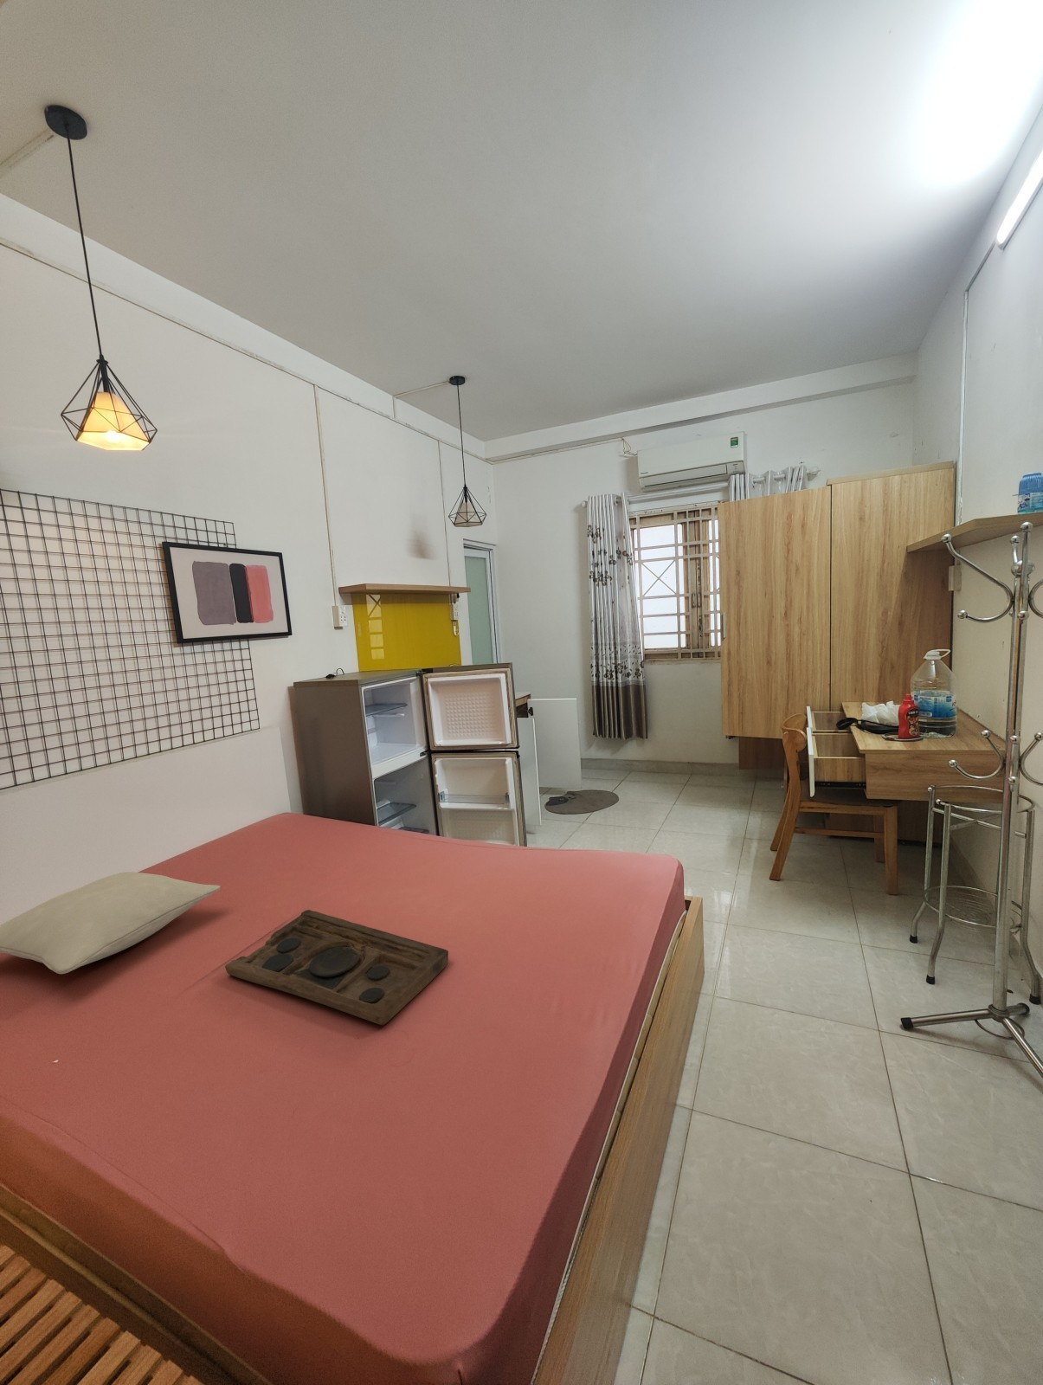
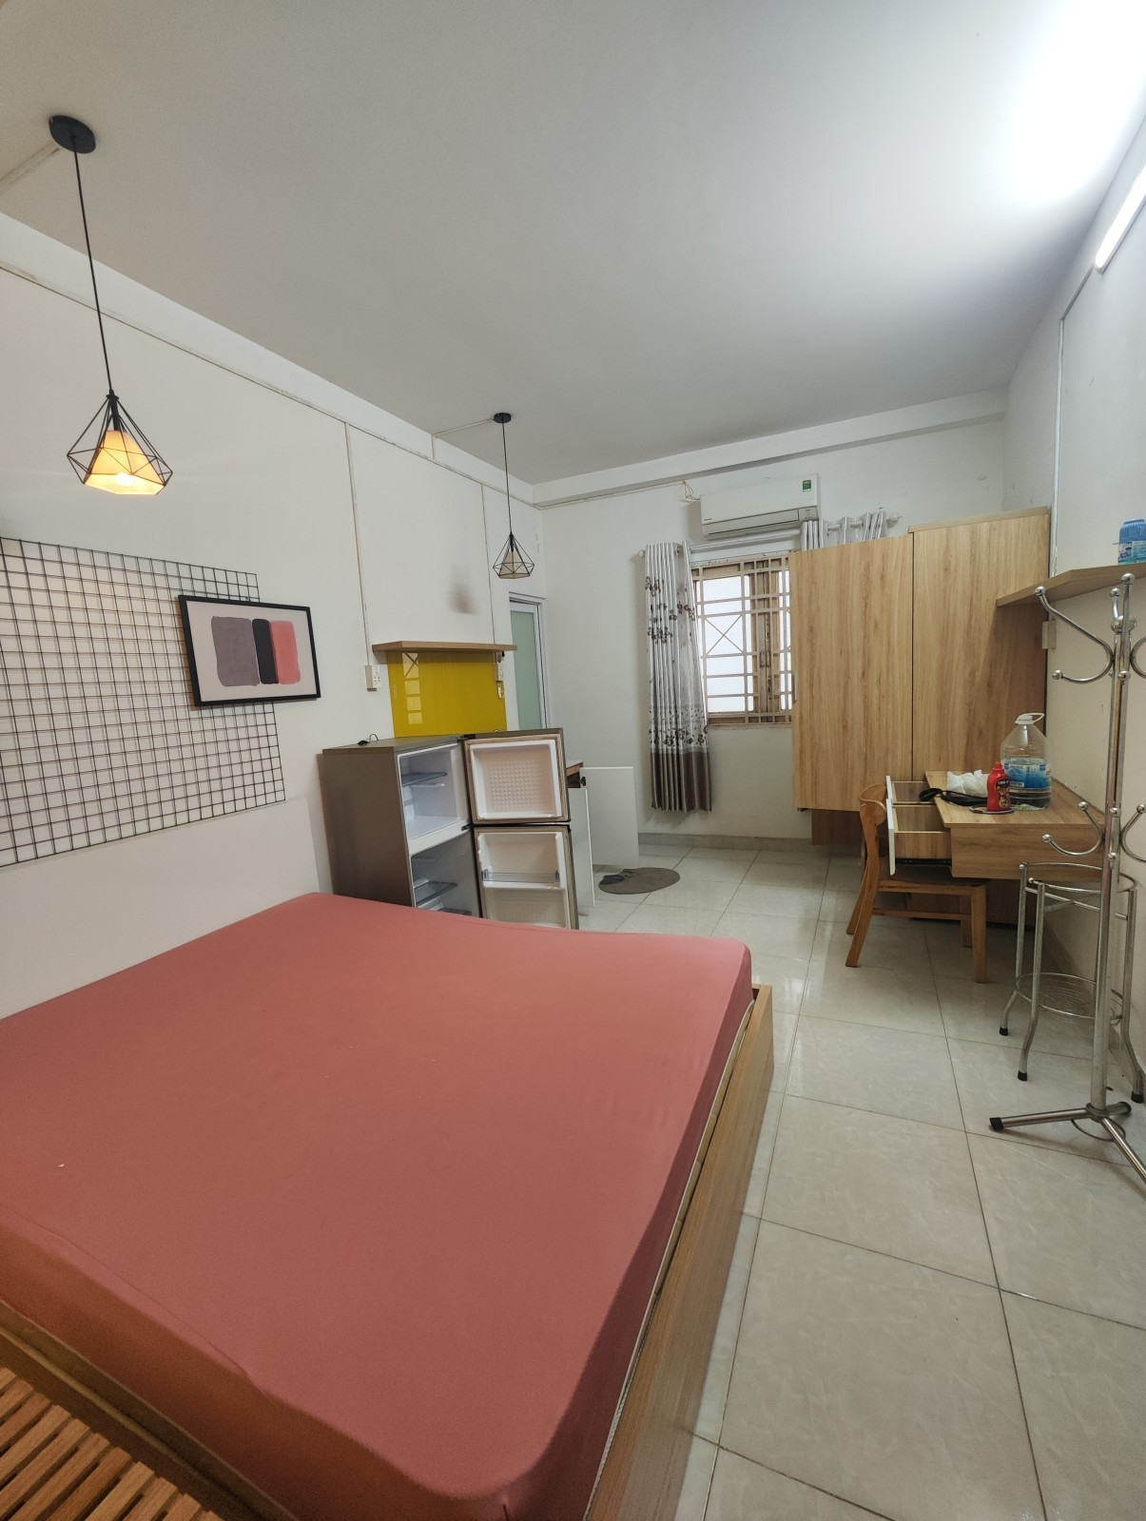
- decorative tray [225,909,449,1026]
- pillow [0,871,220,975]
